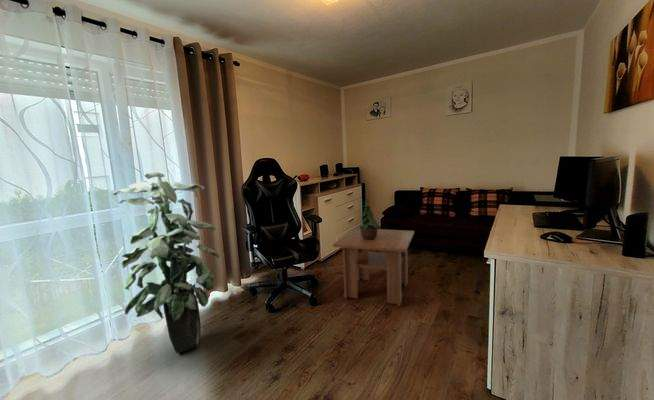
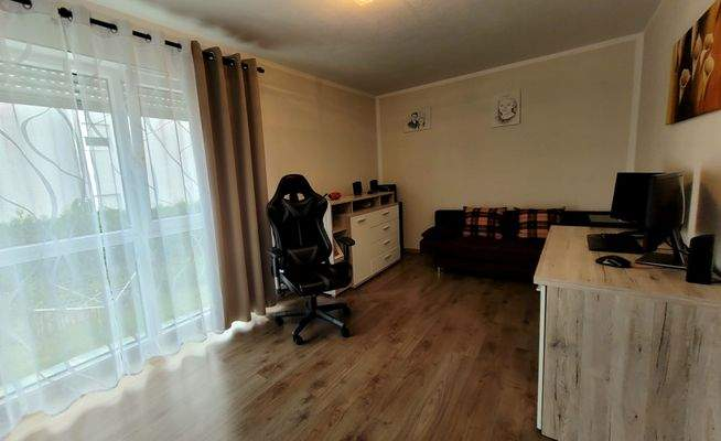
- indoor plant [112,171,220,354]
- potted plant [358,199,380,240]
- coffee table [332,227,415,307]
